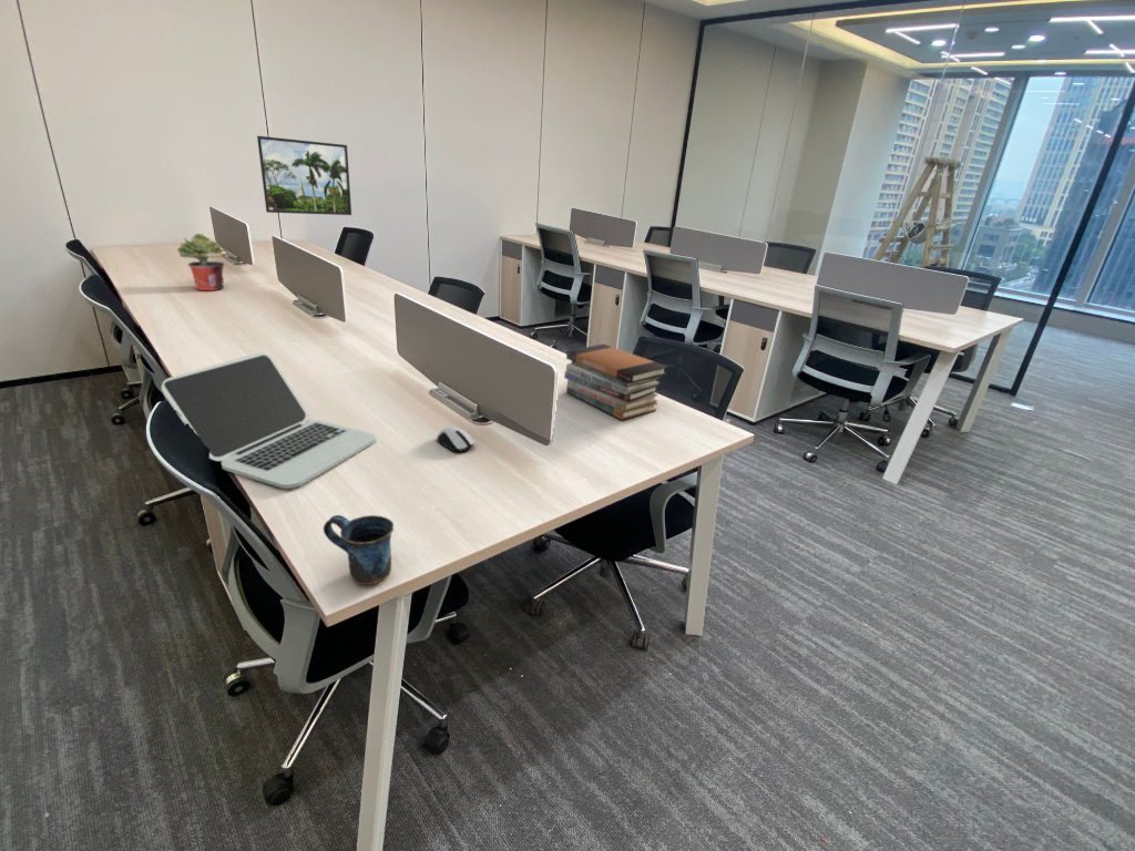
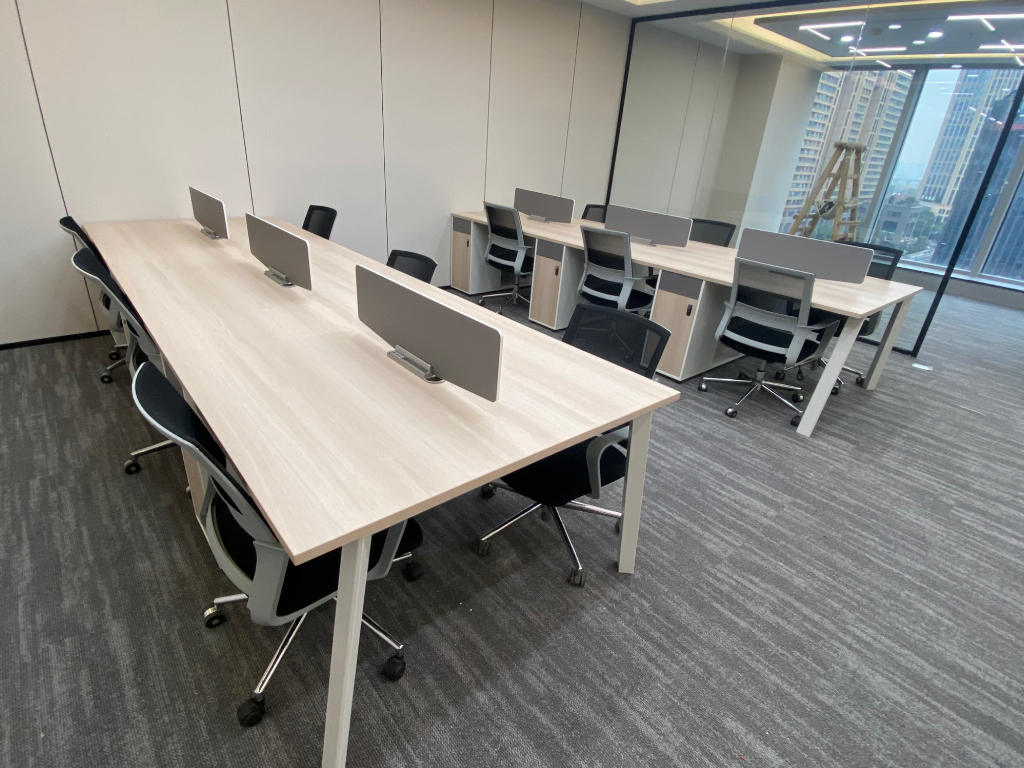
- mug [323,514,395,586]
- laptop [161,351,377,490]
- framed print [256,135,352,216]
- book stack [563,344,669,421]
- computer mouse [436,427,476,453]
- potted plant [176,233,229,291]
